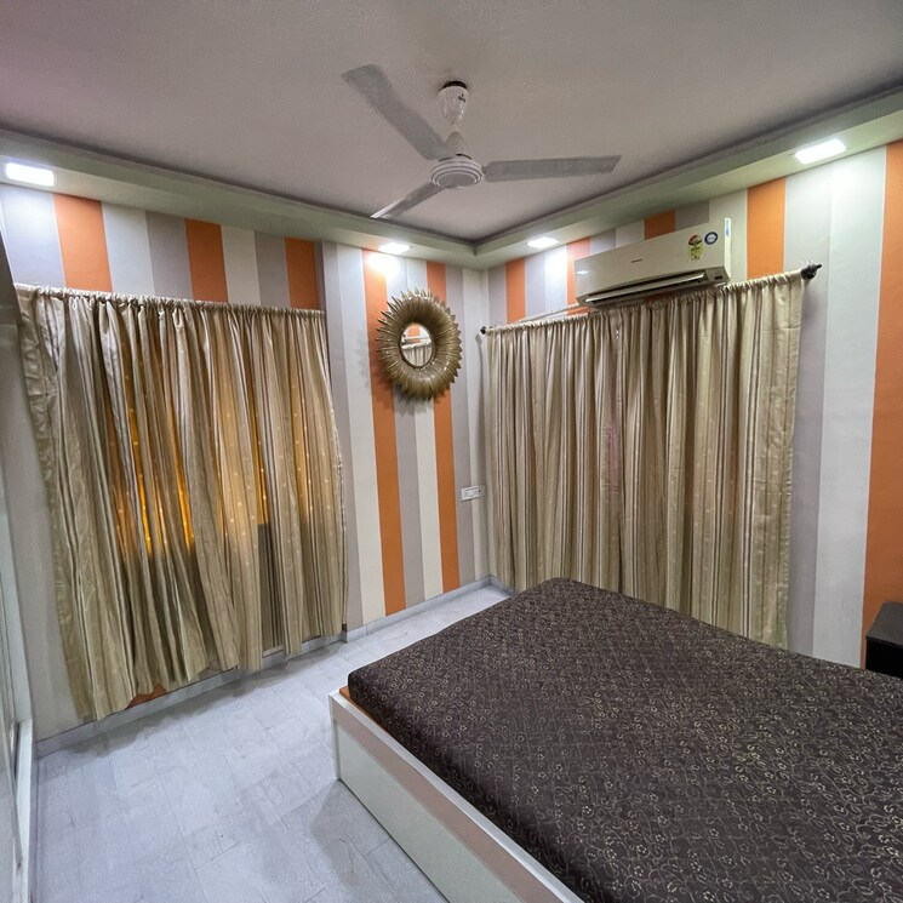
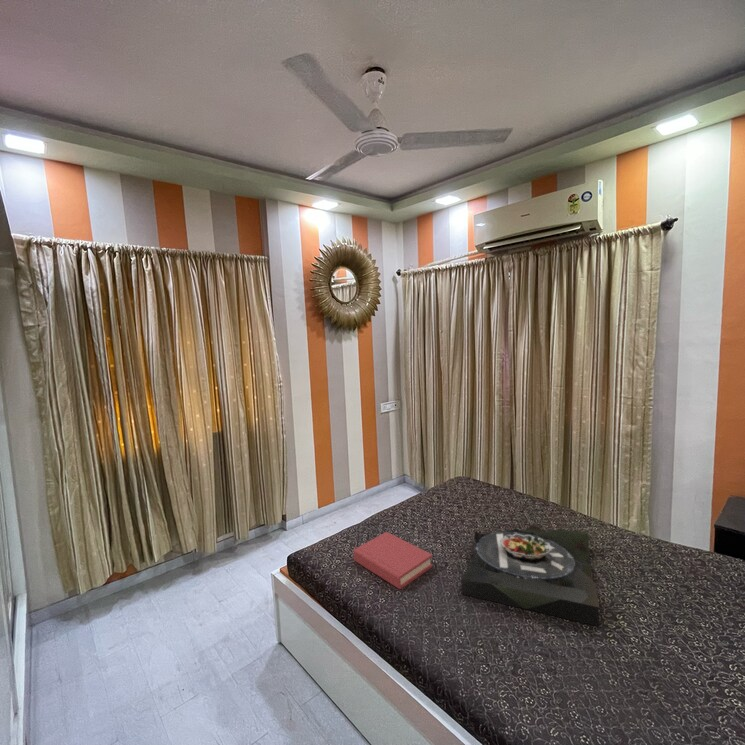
+ serving tray [460,524,600,628]
+ hardback book [352,531,434,590]
